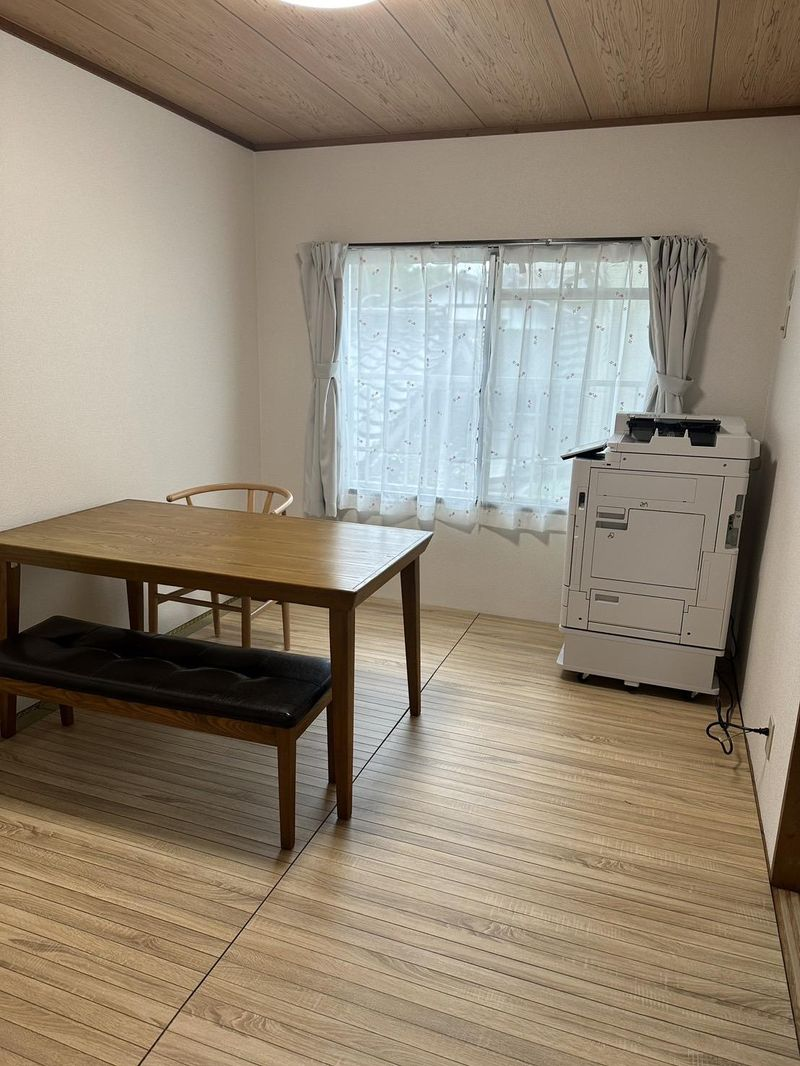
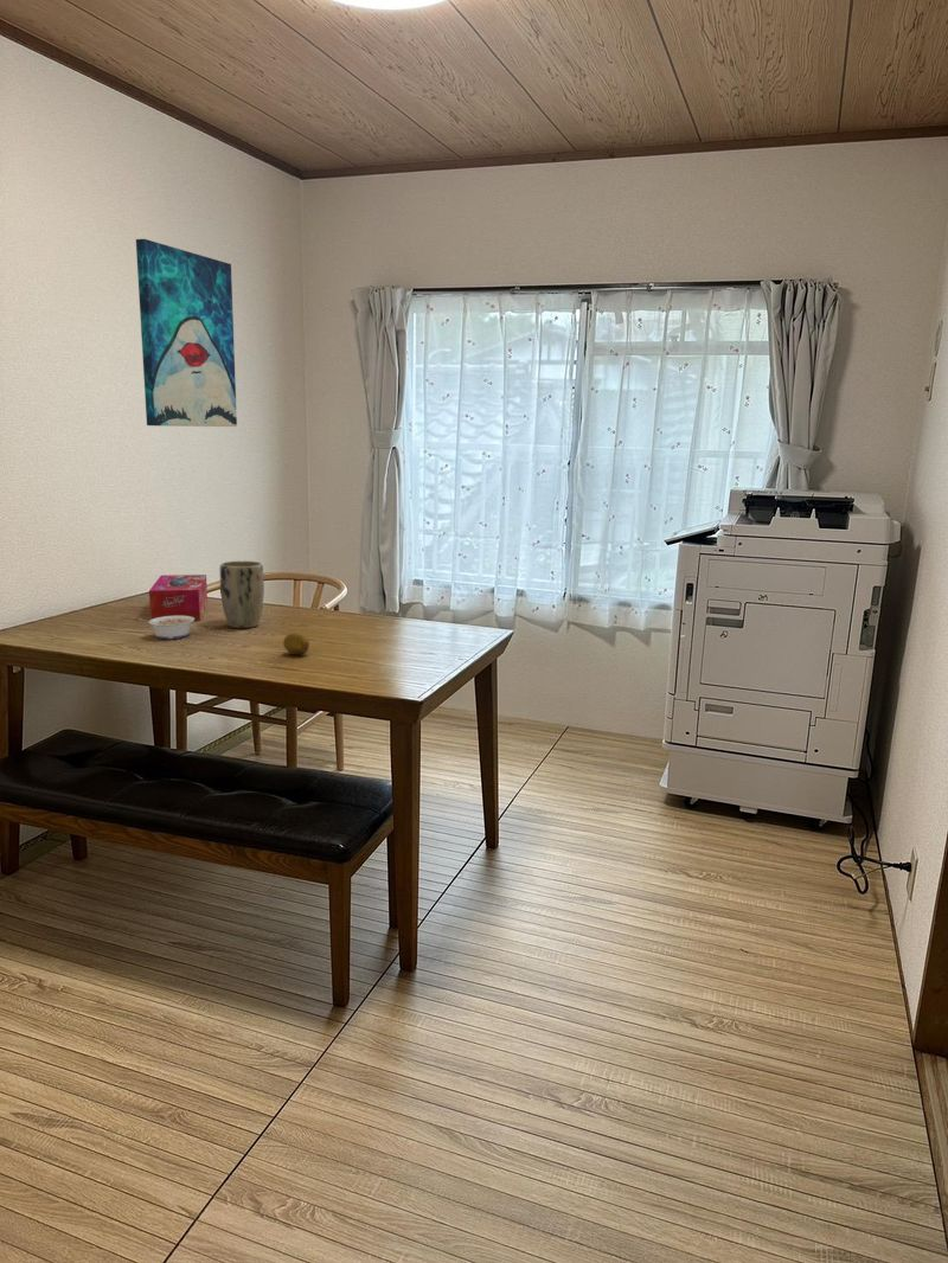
+ wall art [135,238,238,428]
+ tissue box [148,573,209,621]
+ fruit [282,632,310,655]
+ plant pot [219,559,265,629]
+ legume [137,616,196,640]
